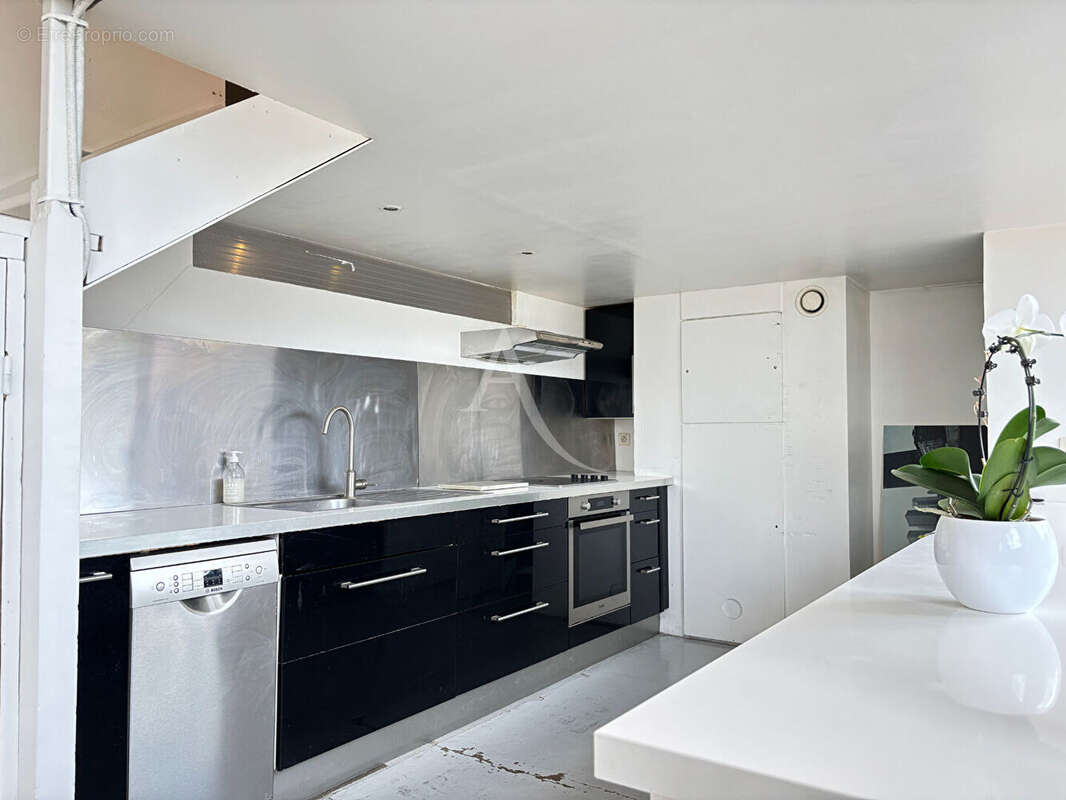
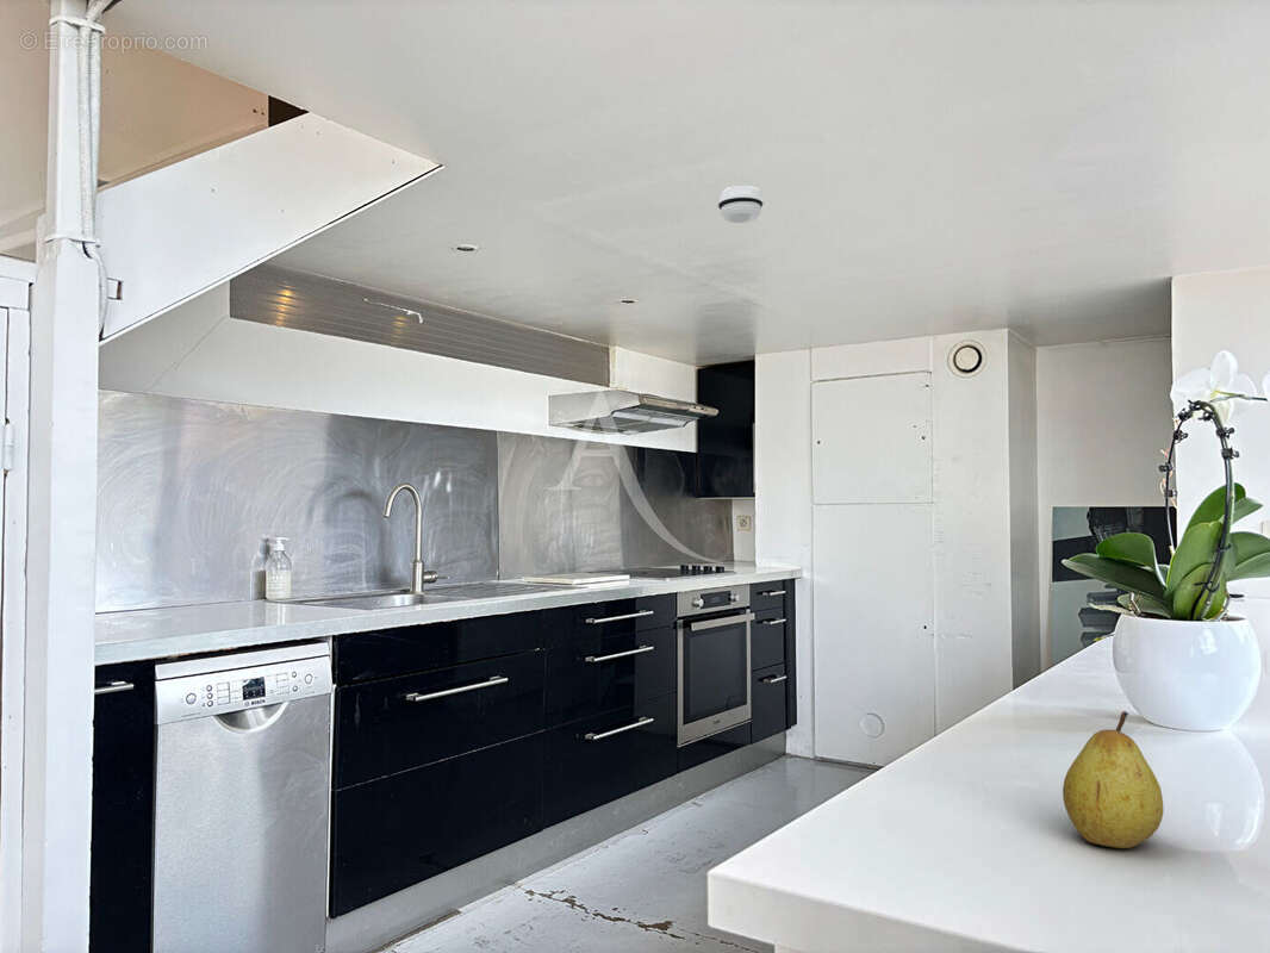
+ fruit [1062,710,1164,849]
+ smoke detector [717,185,765,224]
